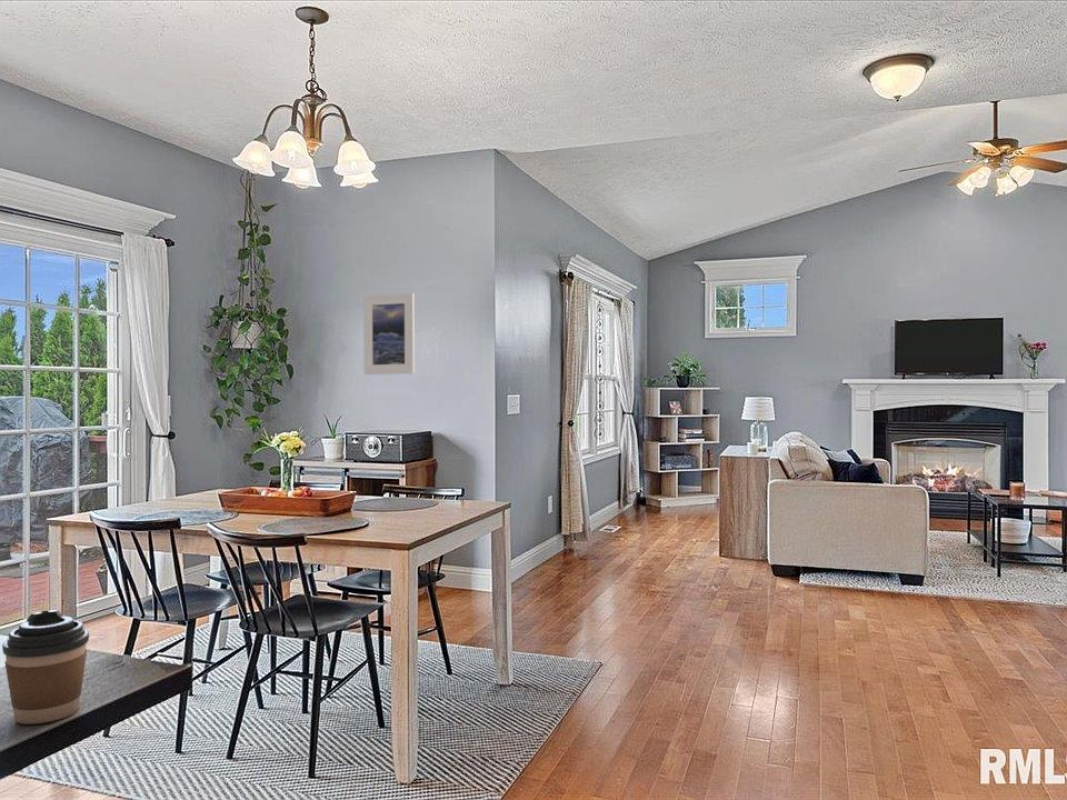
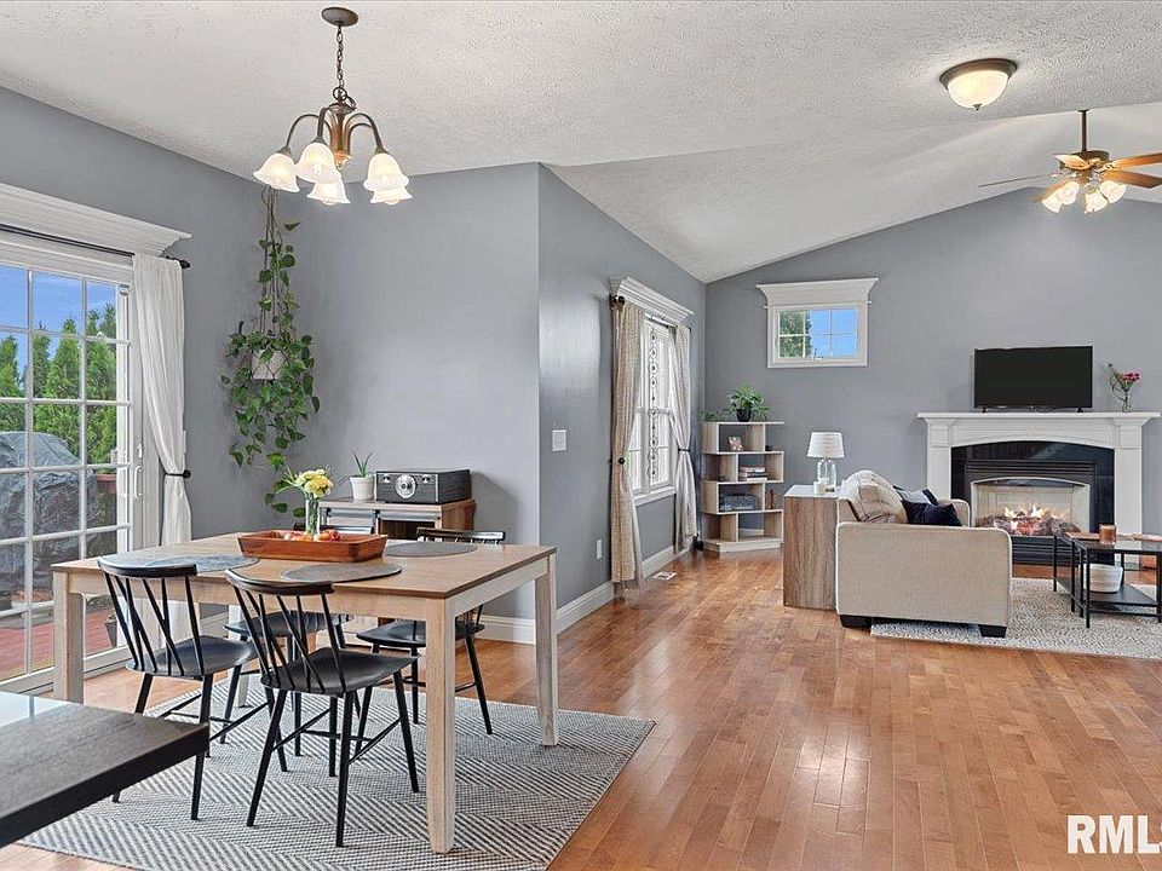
- coffee cup [1,609,90,724]
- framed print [362,292,416,376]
